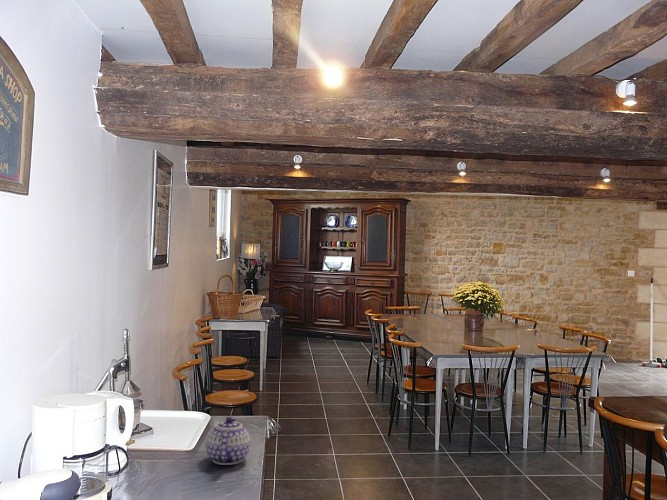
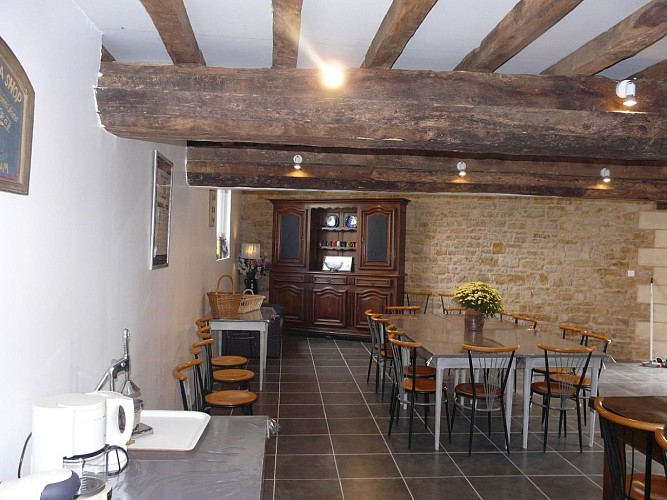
- teapot [205,416,251,466]
